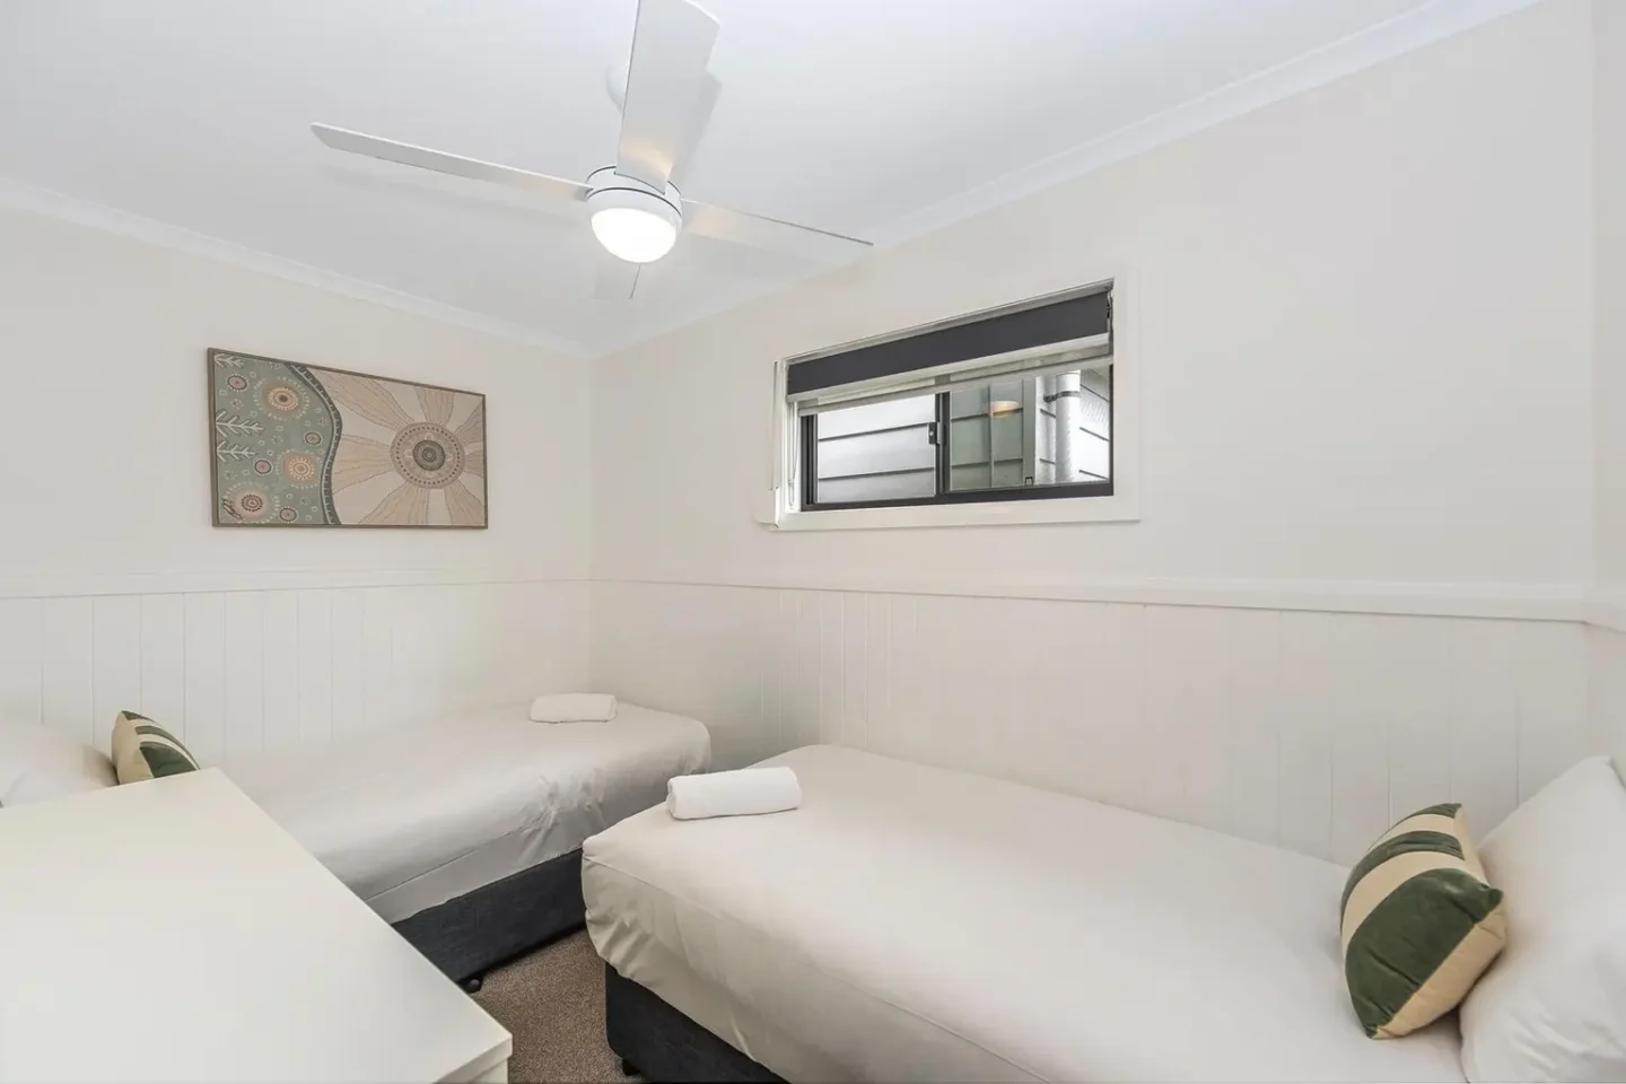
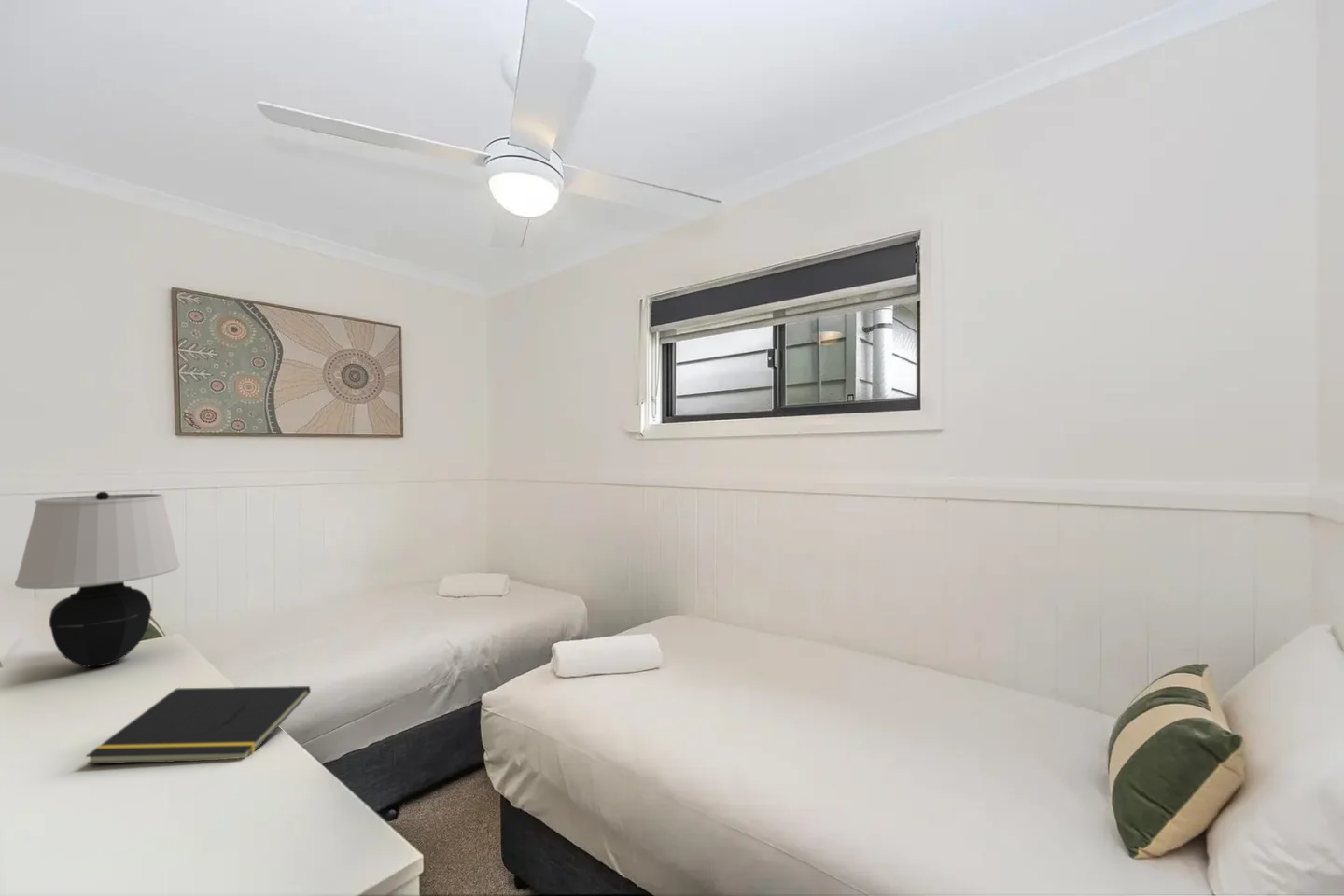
+ table lamp [14,491,181,668]
+ notepad [85,685,312,764]
